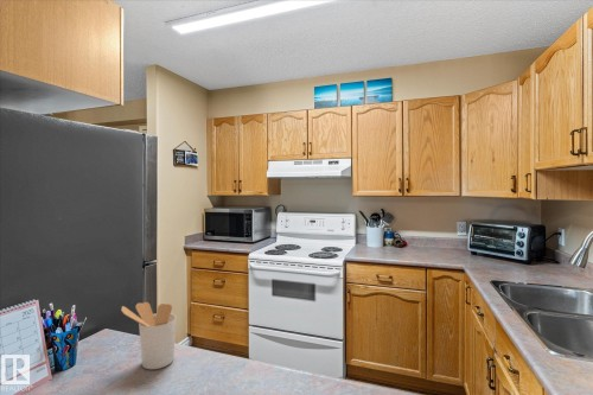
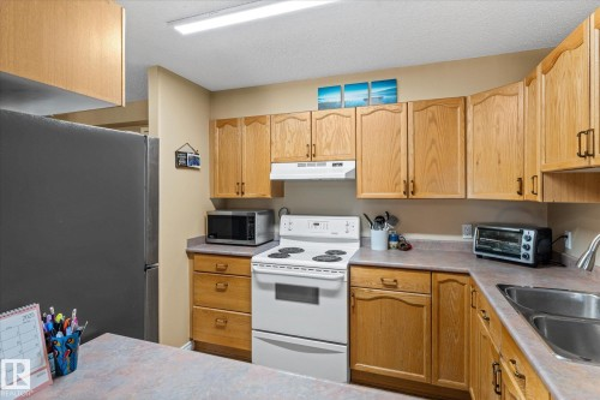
- utensil holder [120,301,178,370]
